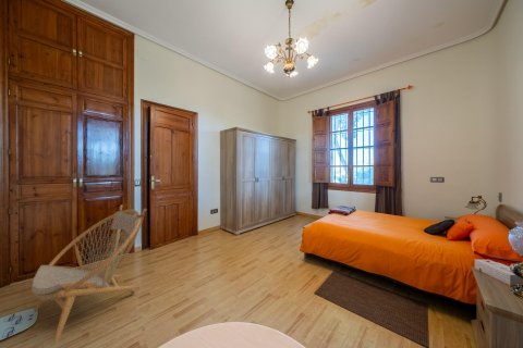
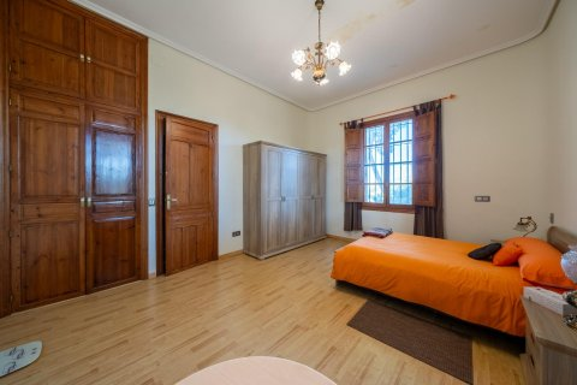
- armchair [31,203,147,344]
